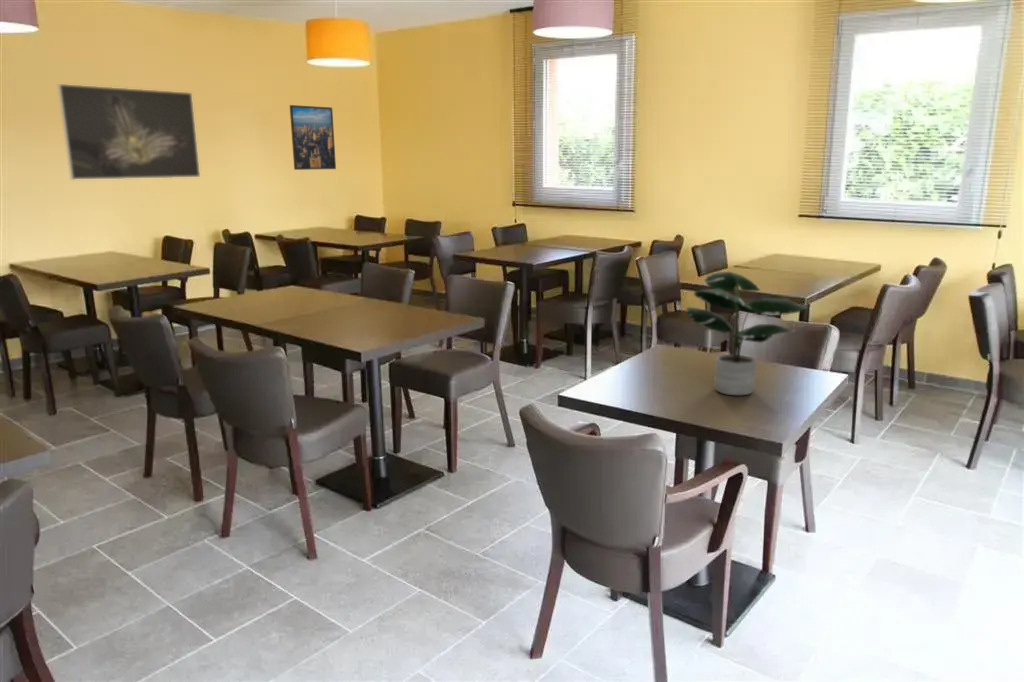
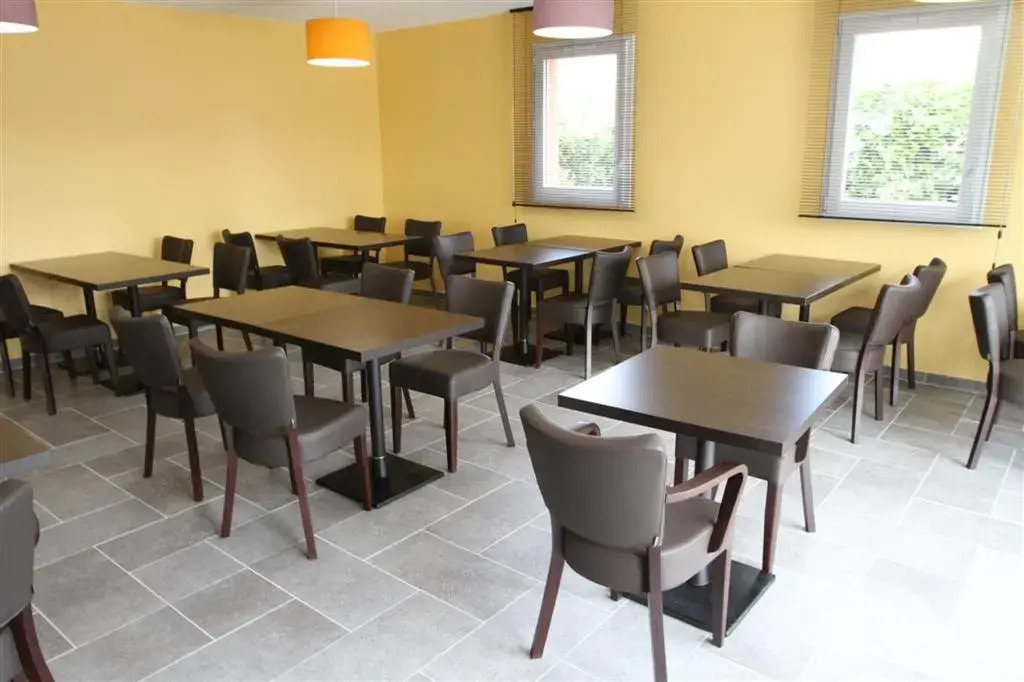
- potted plant [685,271,809,396]
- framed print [289,104,337,171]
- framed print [57,83,201,181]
